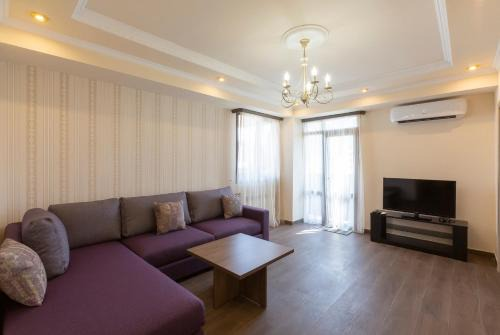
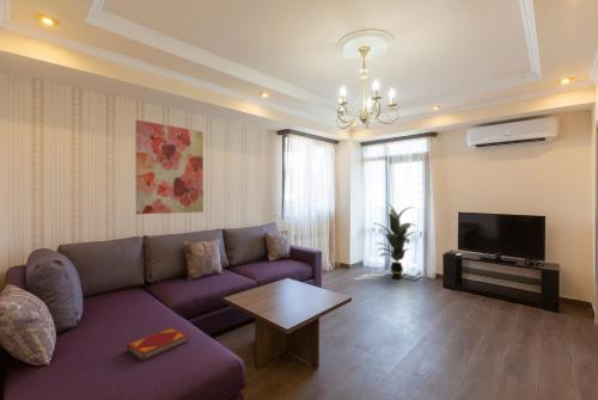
+ wall art [134,118,205,215]
+ hardback book [126,327,189,362]
+ indoor plant [374,202,416,281]
